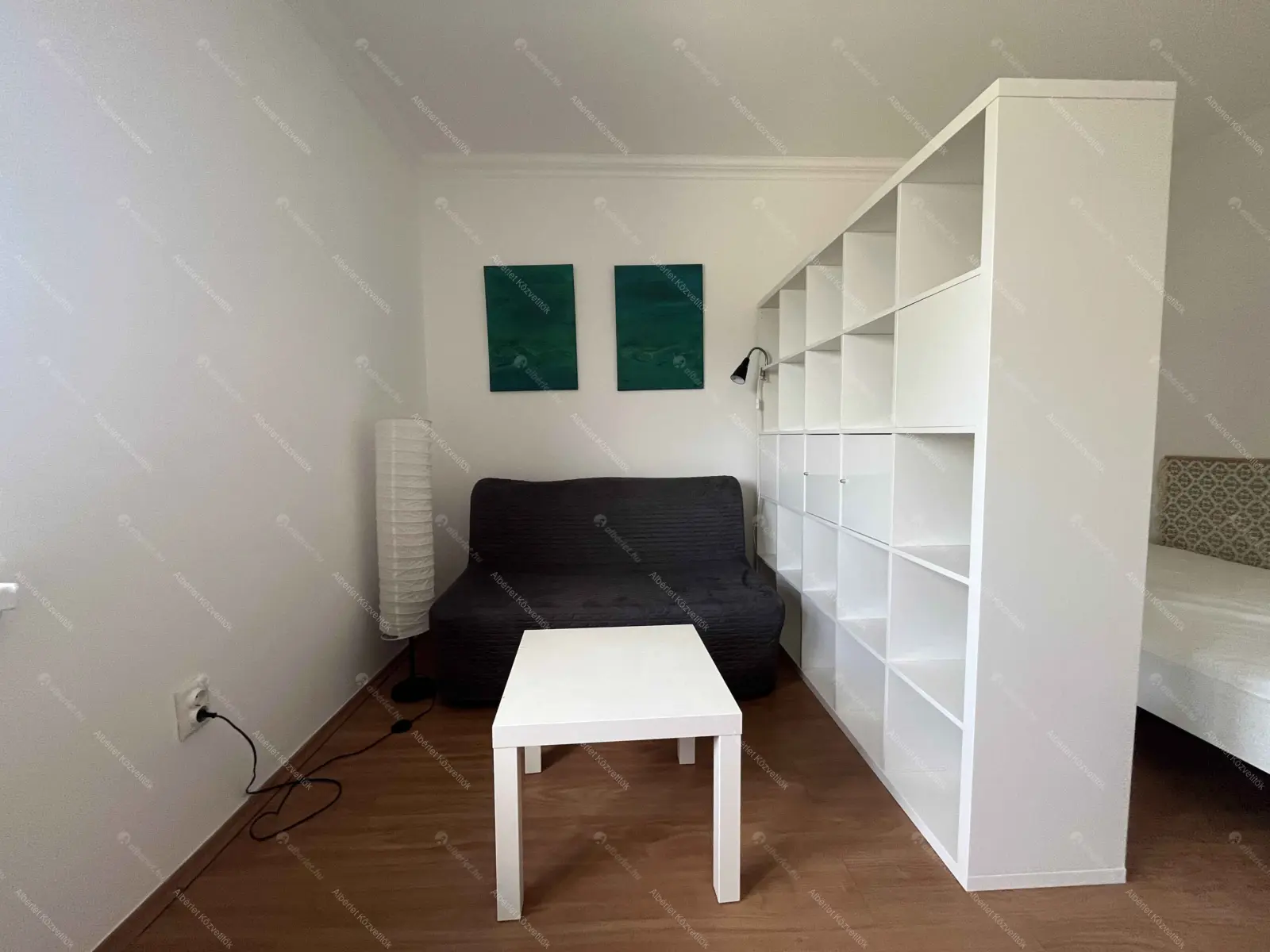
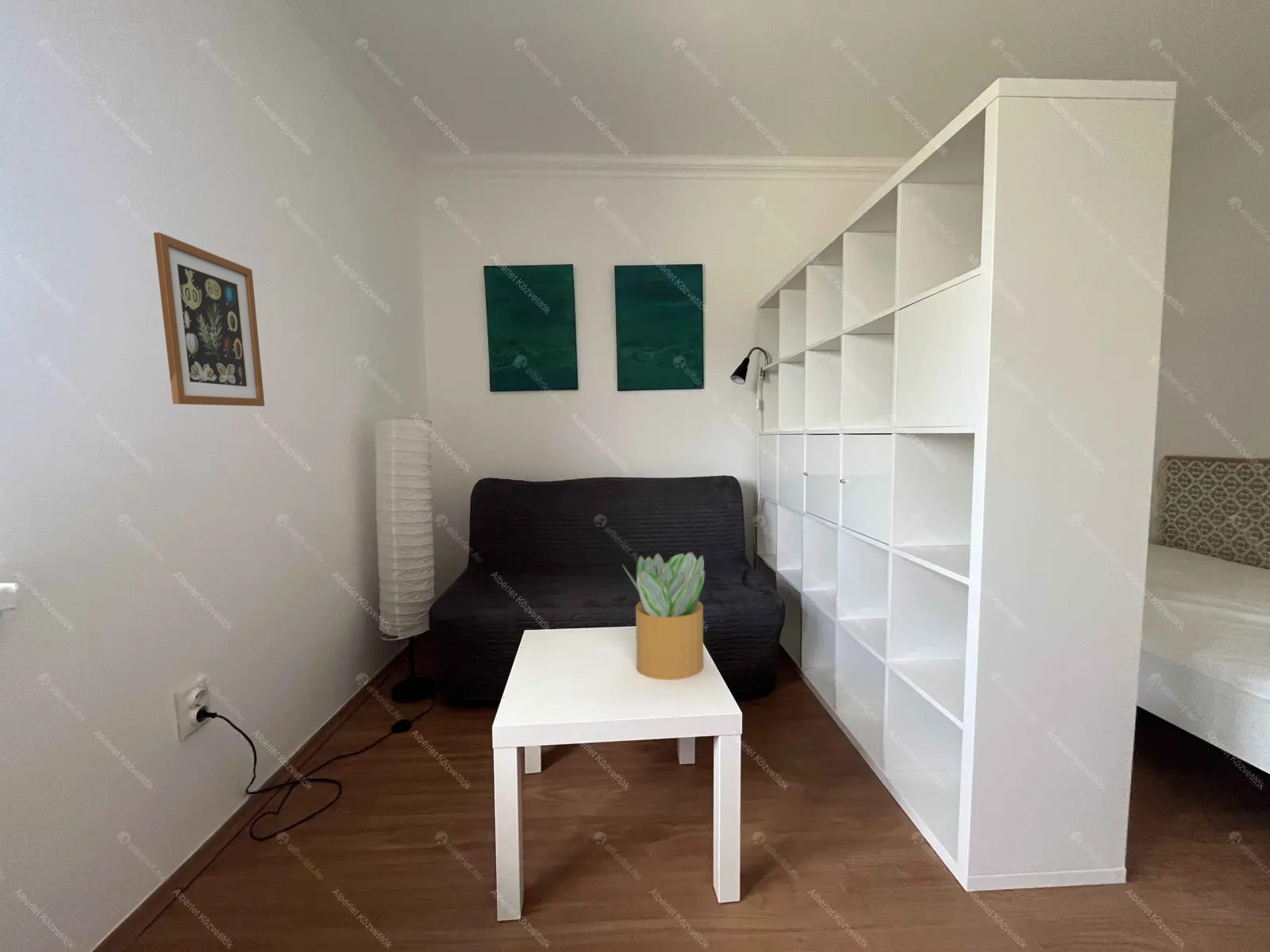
+ potted plant [622,551,706,681]
+ wall art [153,232,265,407]
